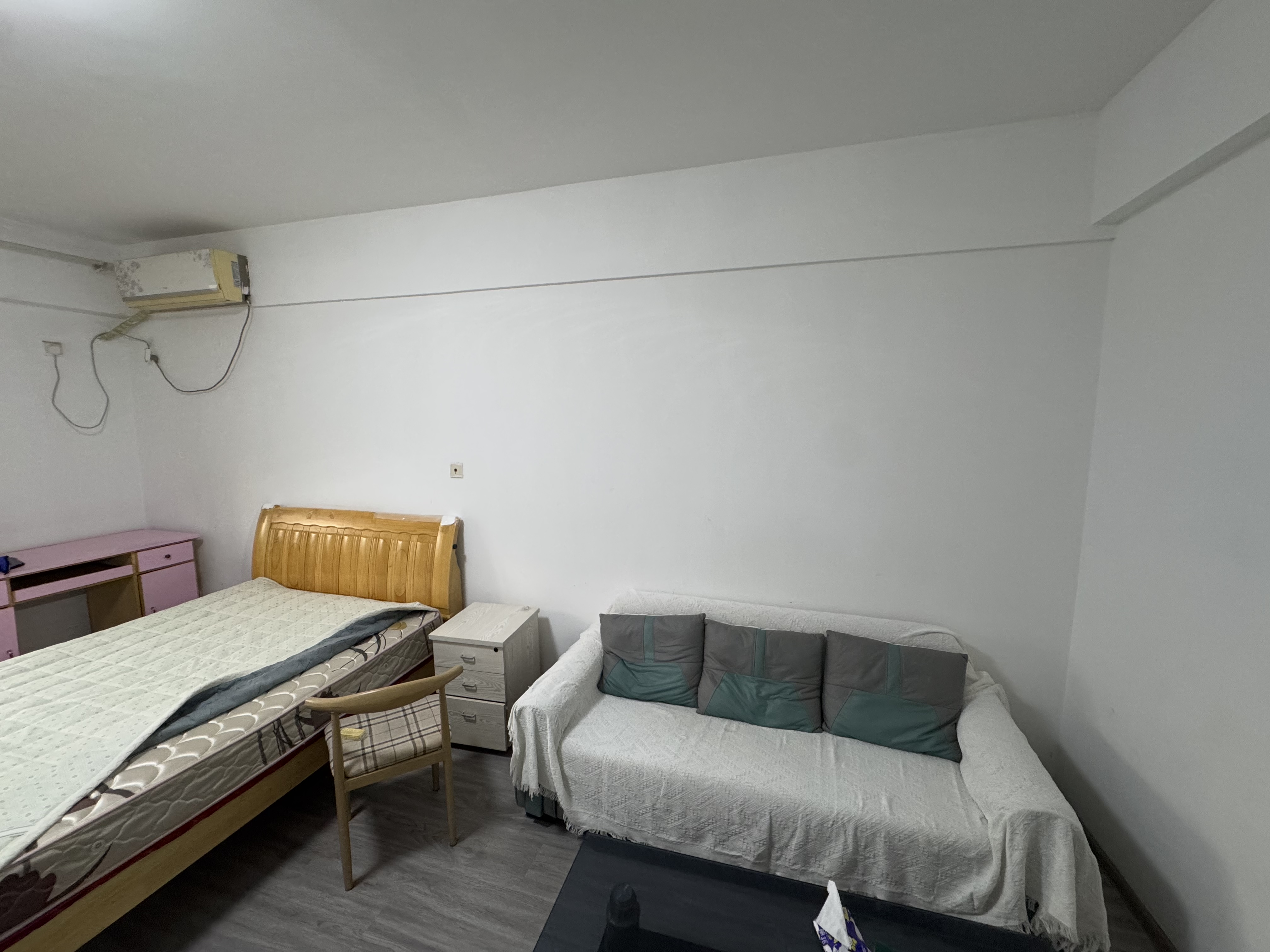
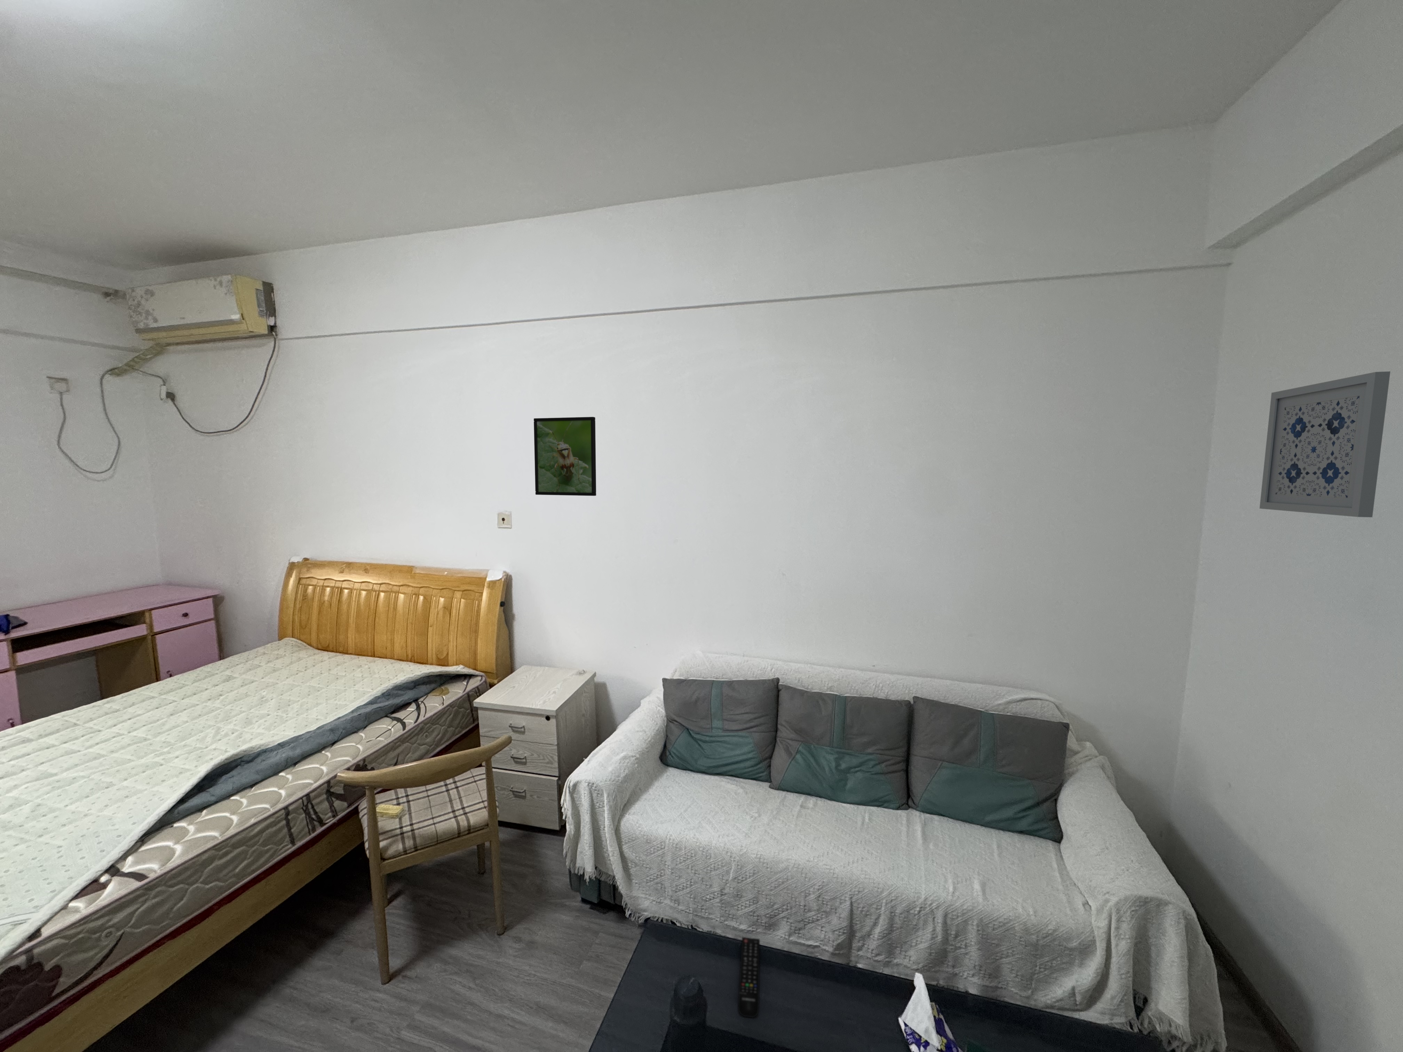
+ wall art [1259,371,1391,517]
+ remote control [738,937,760,1018]
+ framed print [534,417,597,496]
